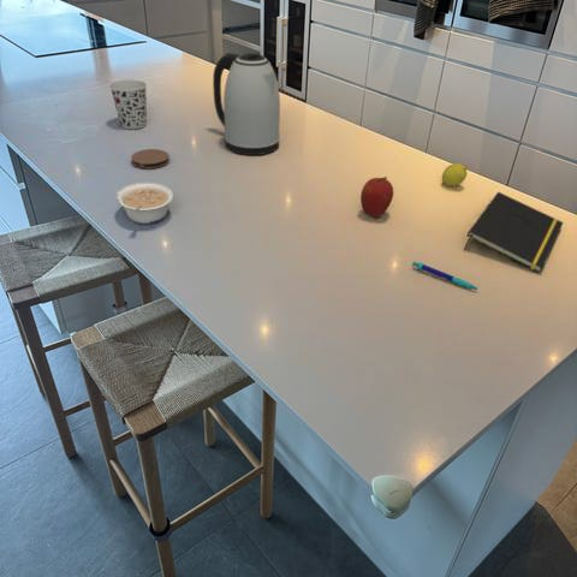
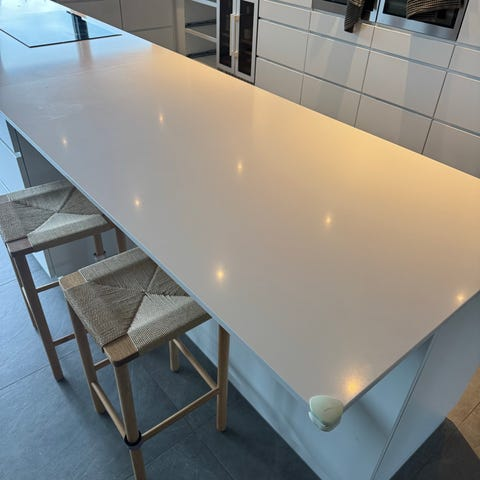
- cup [108,79,148,130]
- notepad [463,191,565,274]
- coaster [130,148,171,169]
- legume [115,182,174,225]
- kettle [212,52,281,156]
- fruit [441,162,468,188]
- fruit [359,176,394,219]
- pen [411,261,480,291]
